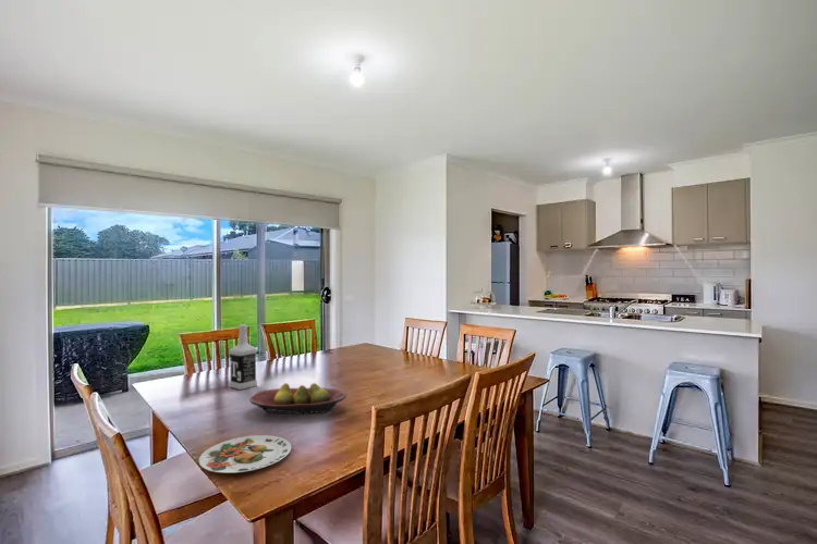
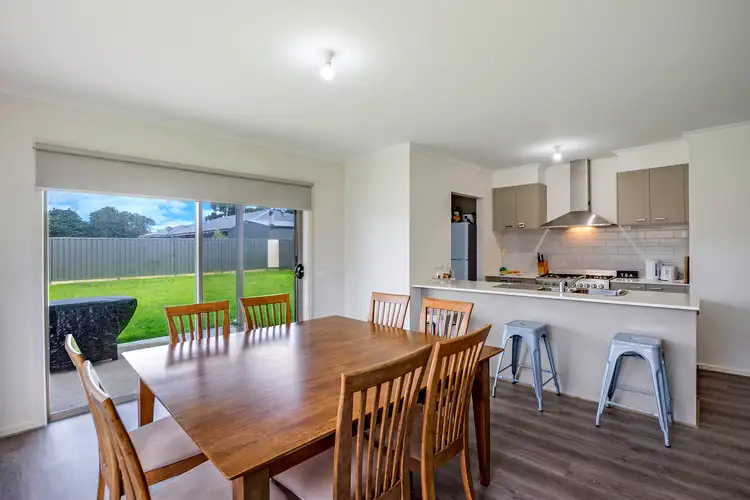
- fruit bowl [248,382,347,416]
- plate [198,434,292,474]
- vodka [229,323,258,391]
